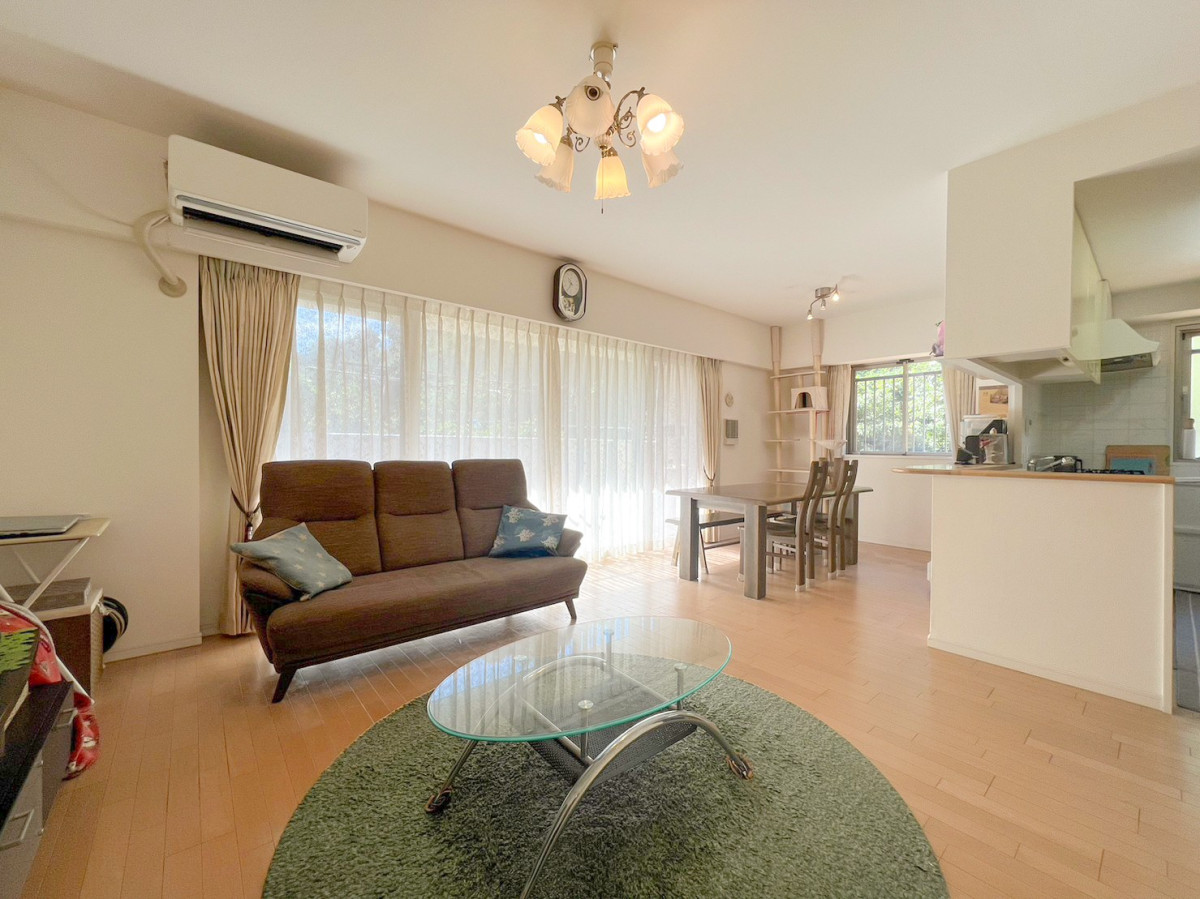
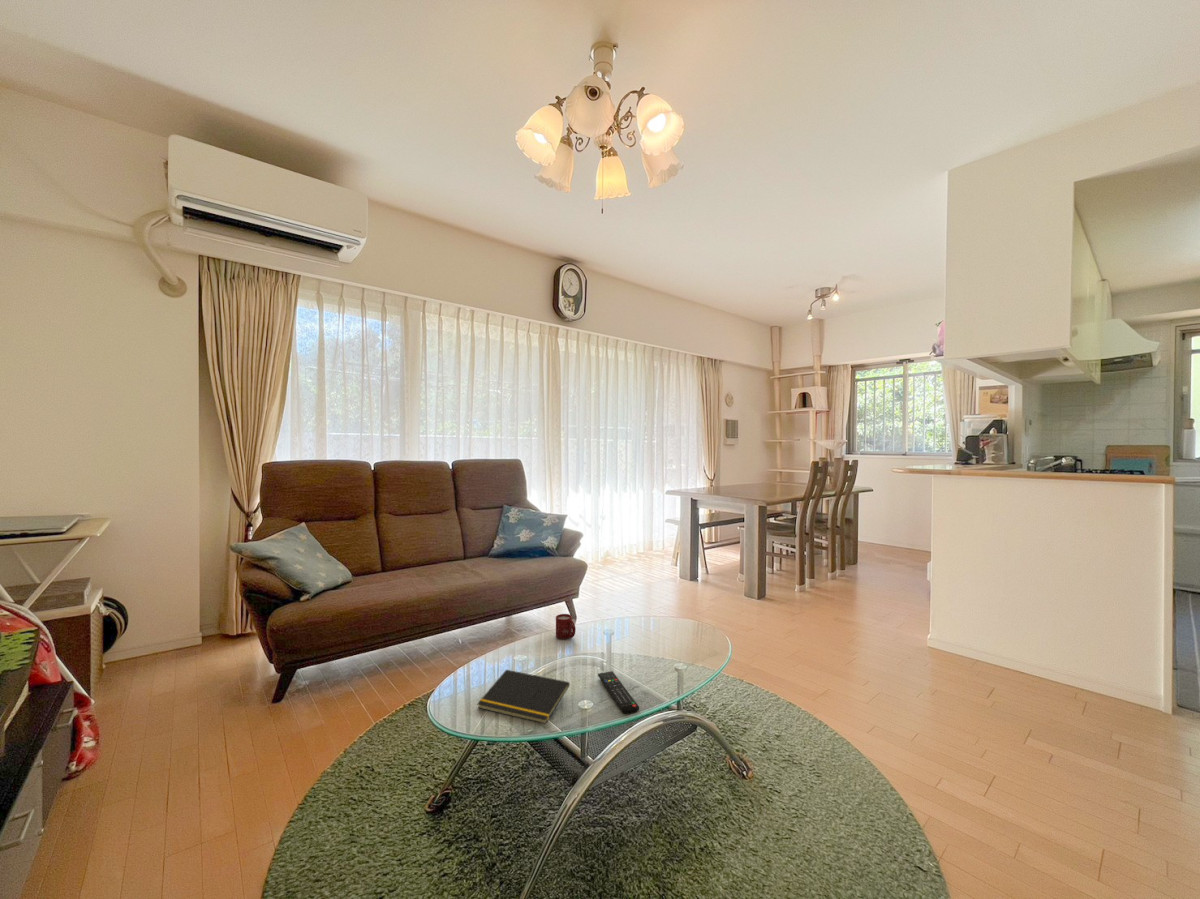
+ cup [555,613,577,640]
+ notepad [476,669,571,725]
+ remote control [597,670,640,715]
